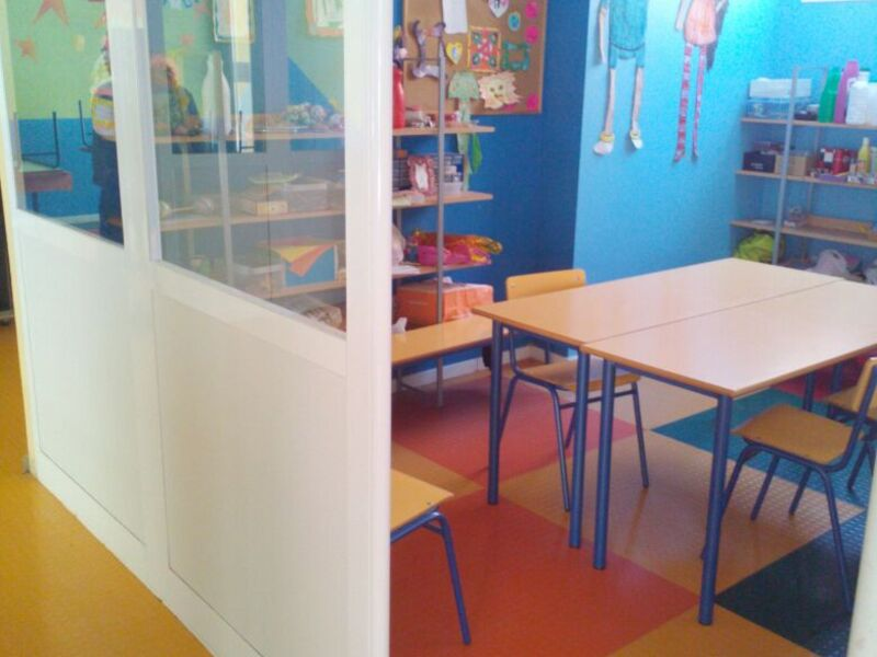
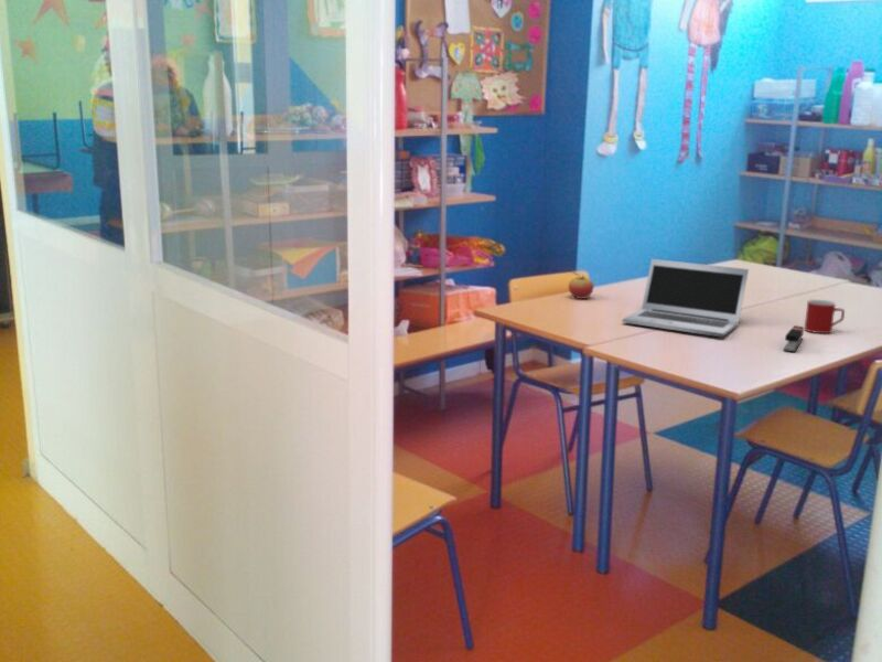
+ stapler [783,324,805,353]
+ laptop [621,258,750,338]
+ fruit [568,270,595,300]
+ mug [804,299,846,334]
